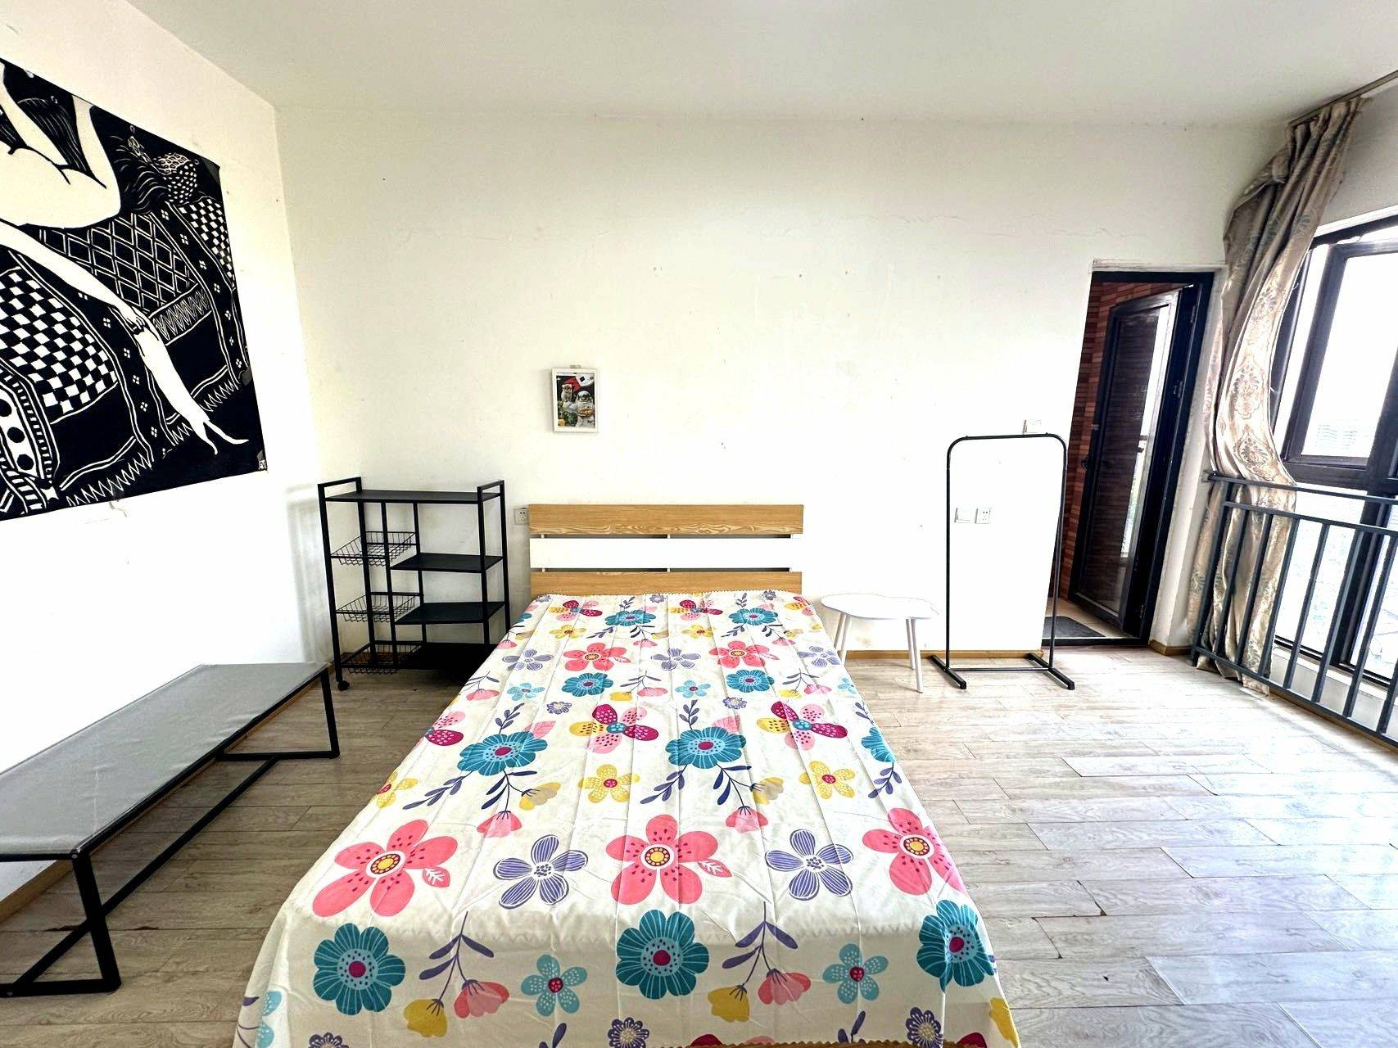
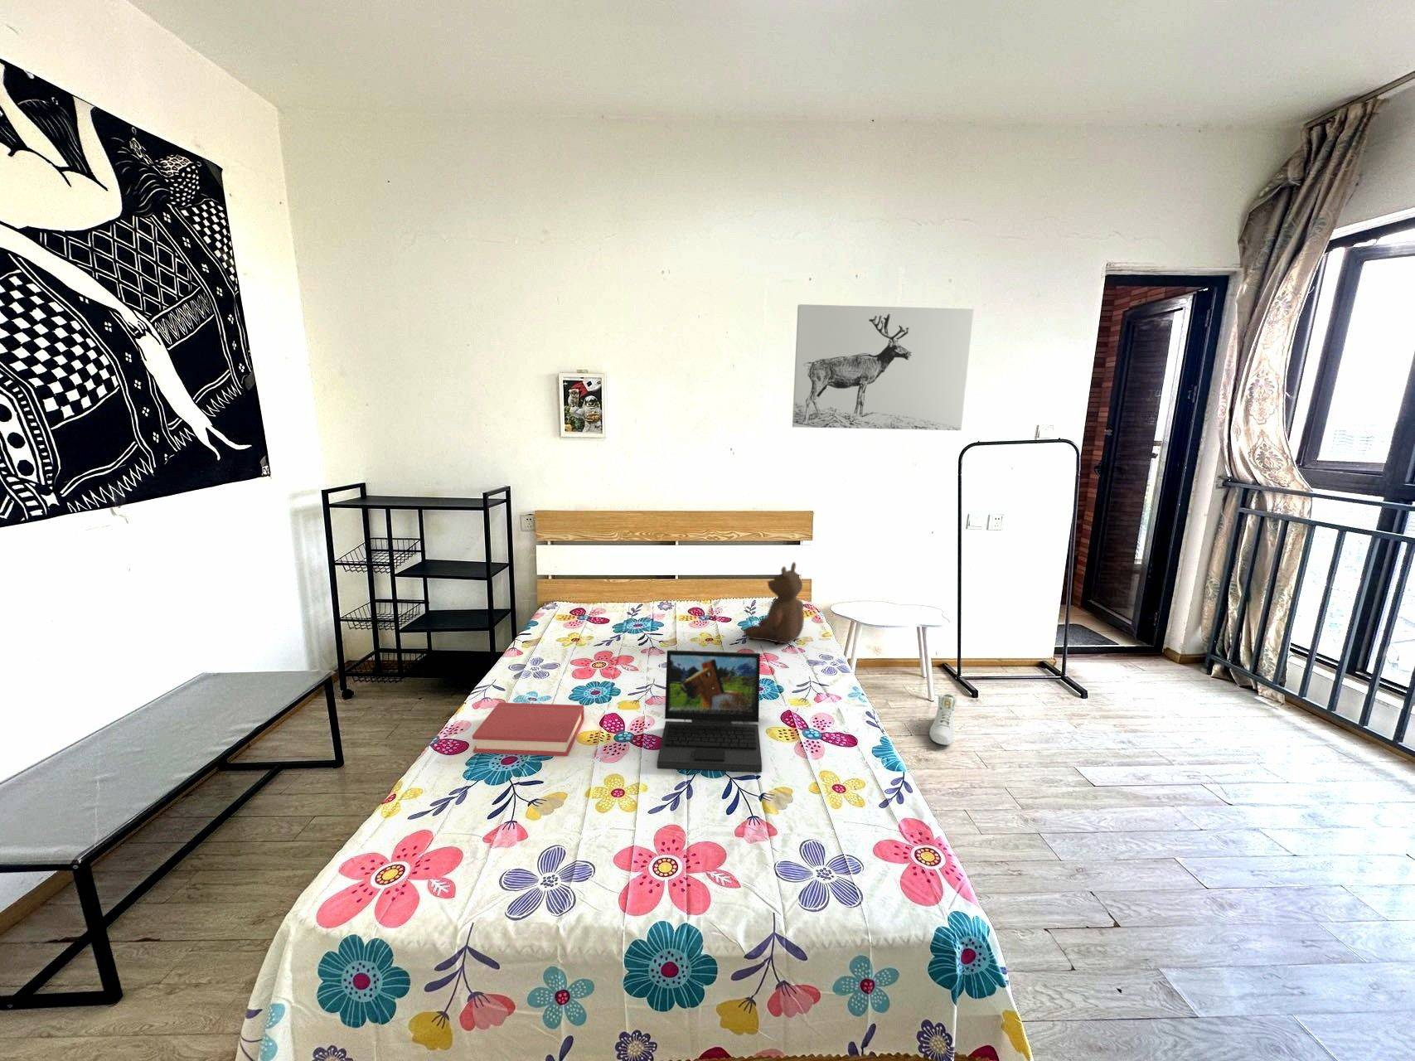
+ laptop [656,649,762,772]
+ sneaker [928,692,958,746]
+ hardback book [471,702,585,757]
+ wall art [792,303,974,431]
+ teddy bear [743,562,804,644]
